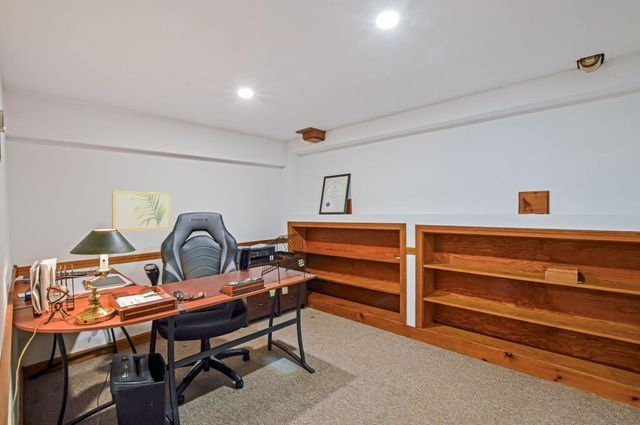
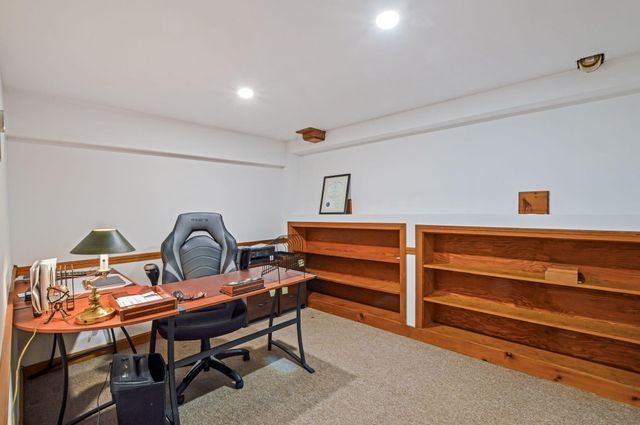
- wall art [111,190,172,232]
